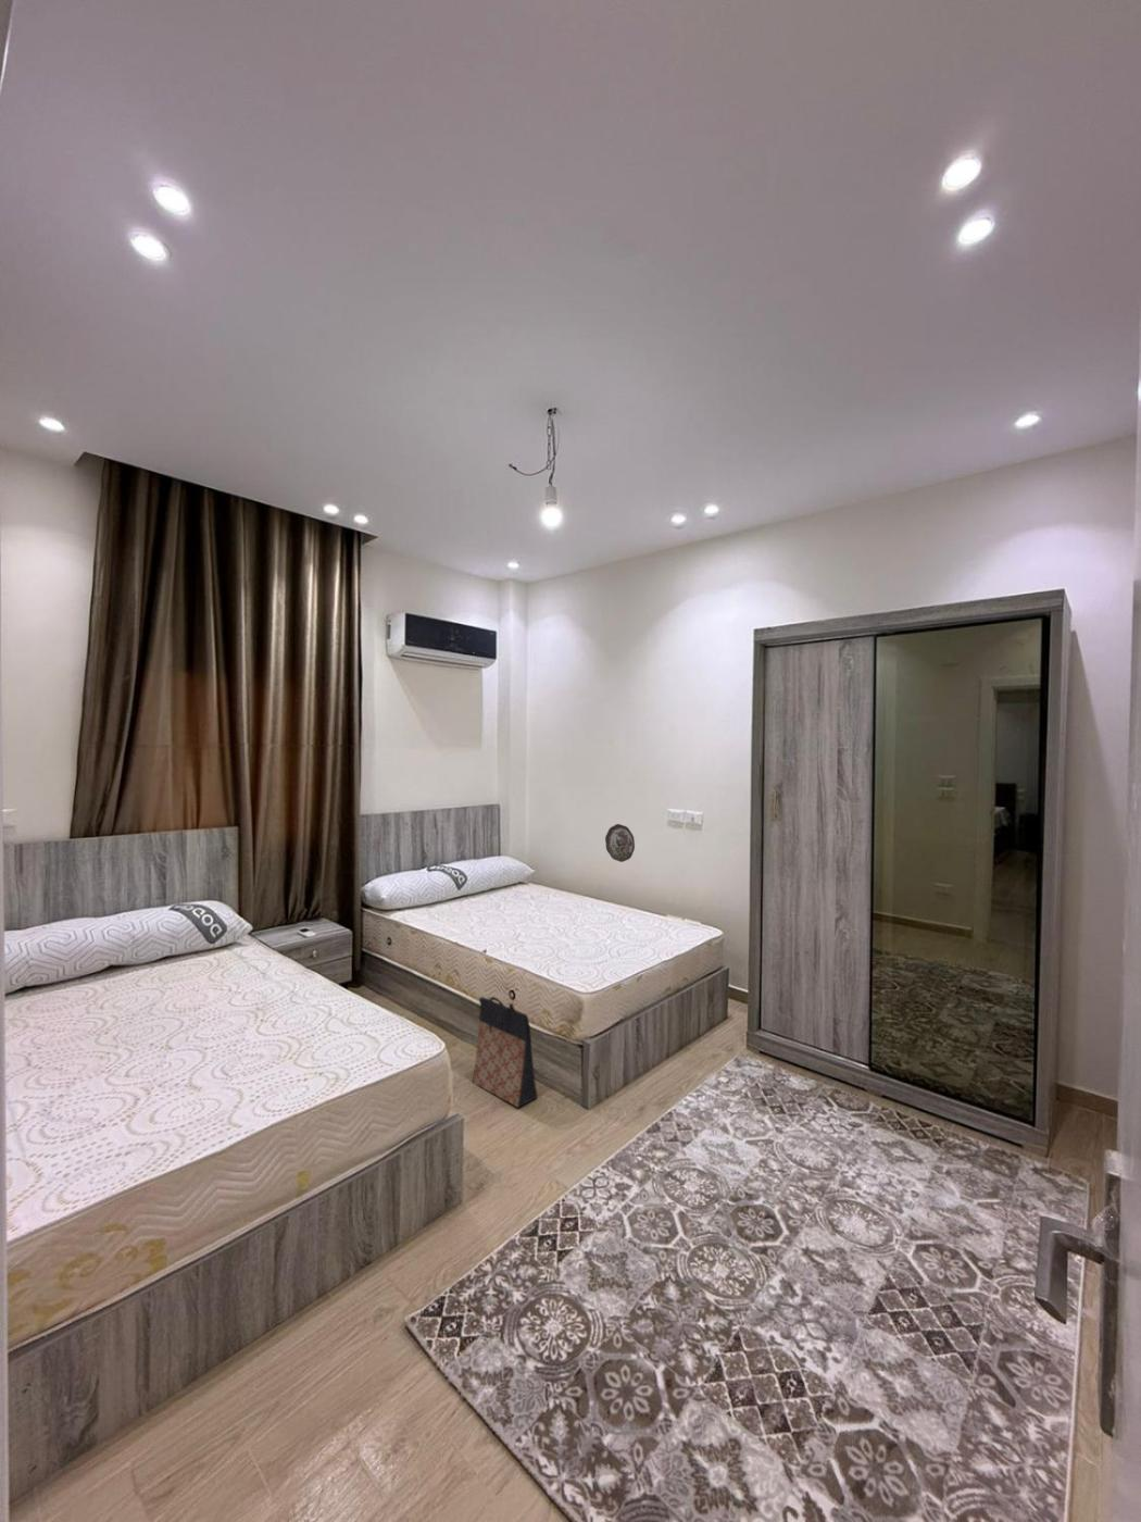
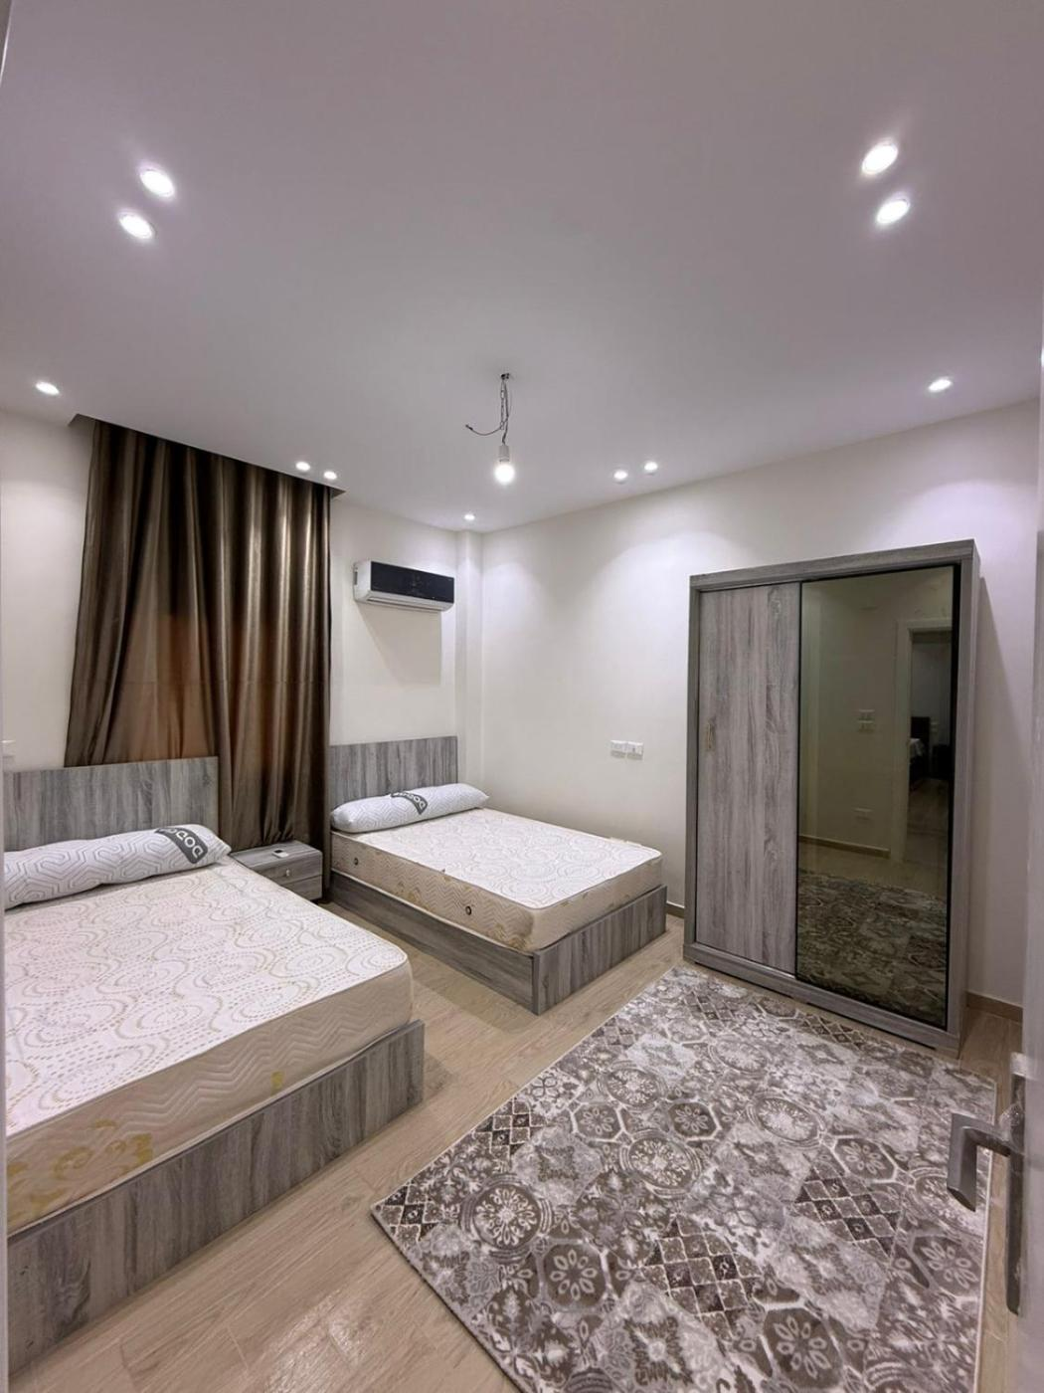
- decorative plate [604,823,635,863]
- bag [471,996,539,1109]
